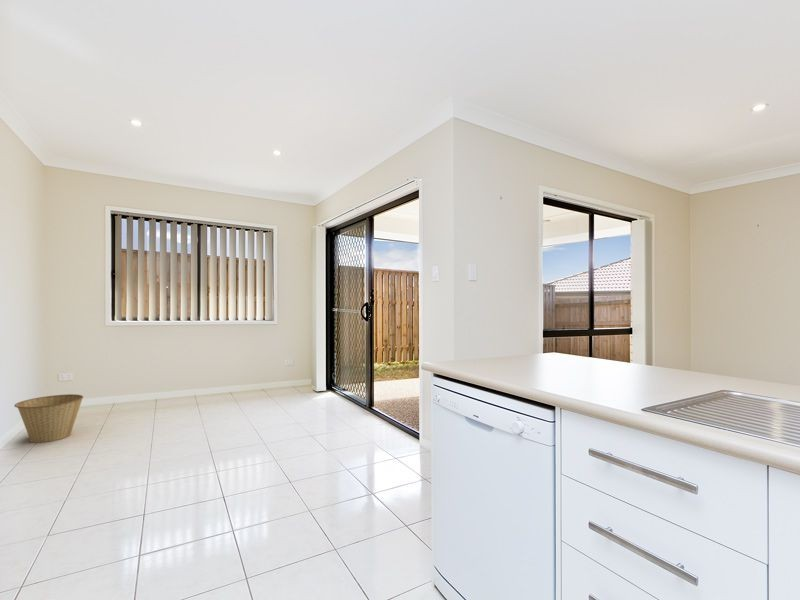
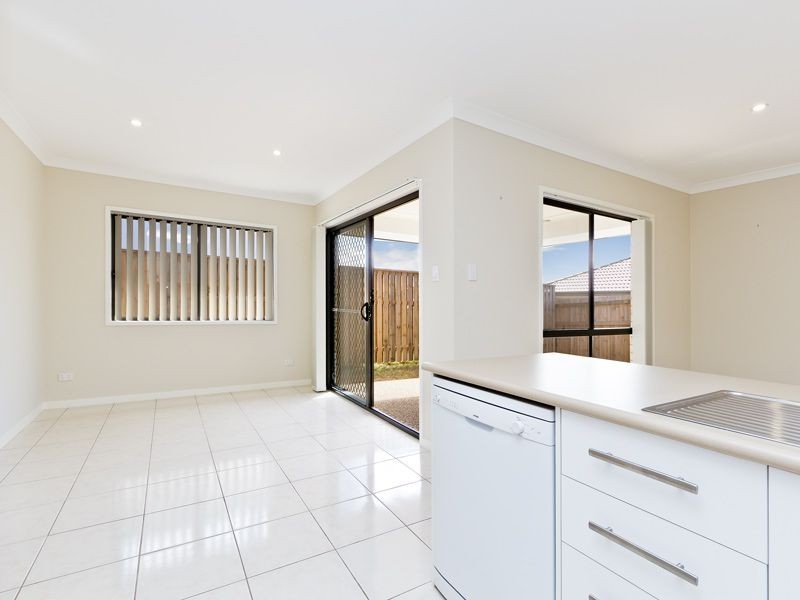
- basket [13,393,84,443]
